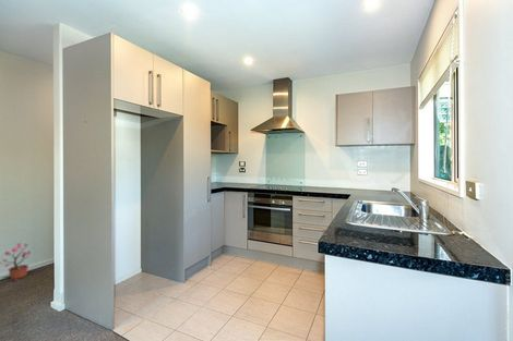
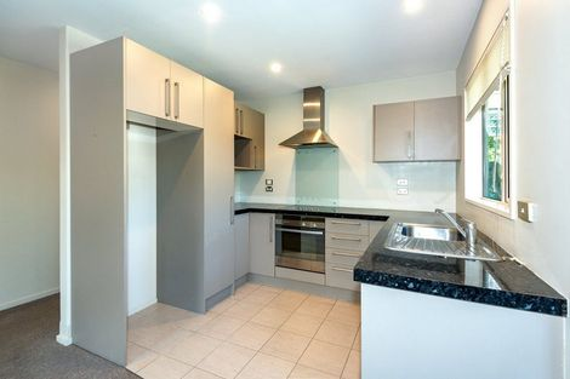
- potted plant [0,242,34,282]
